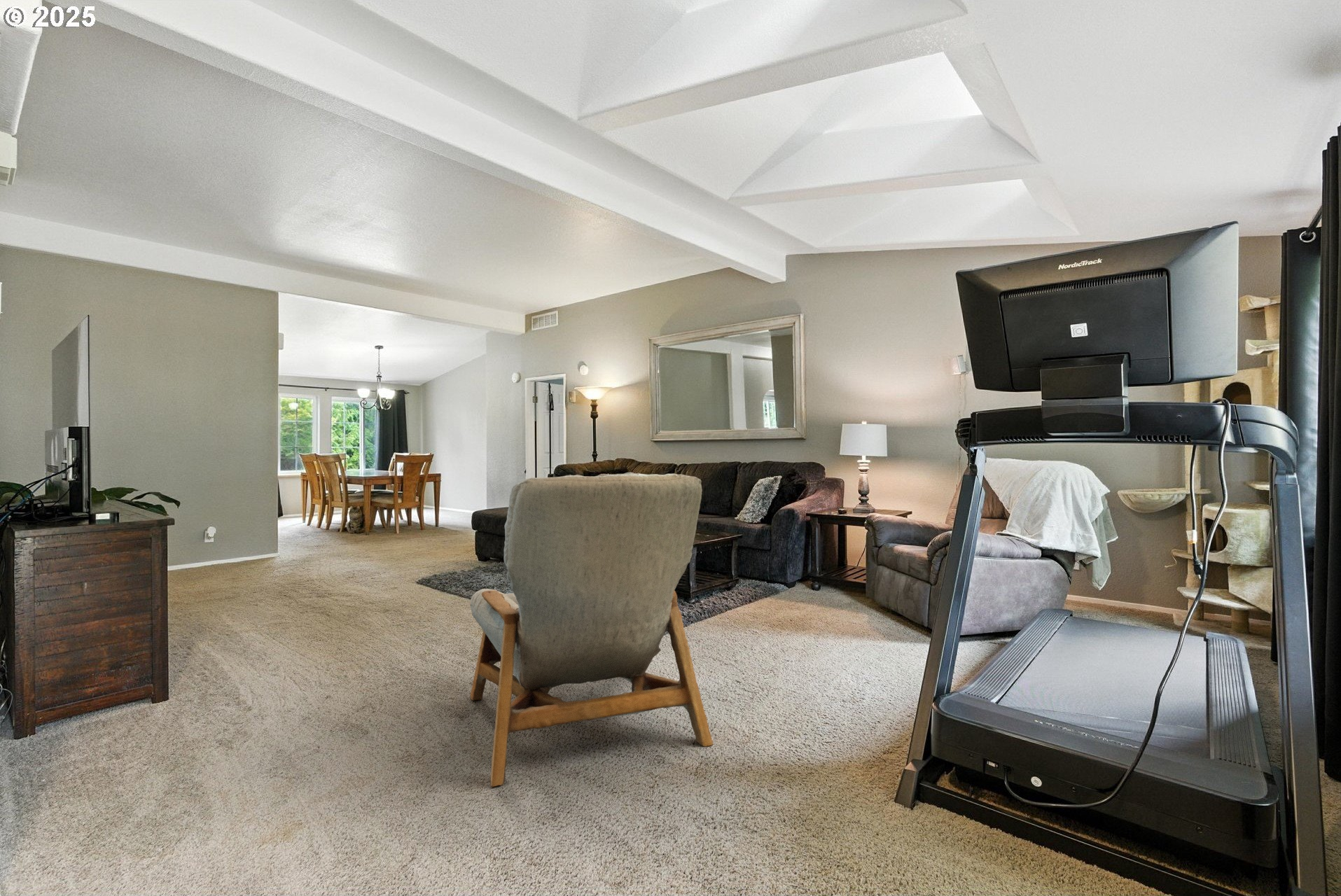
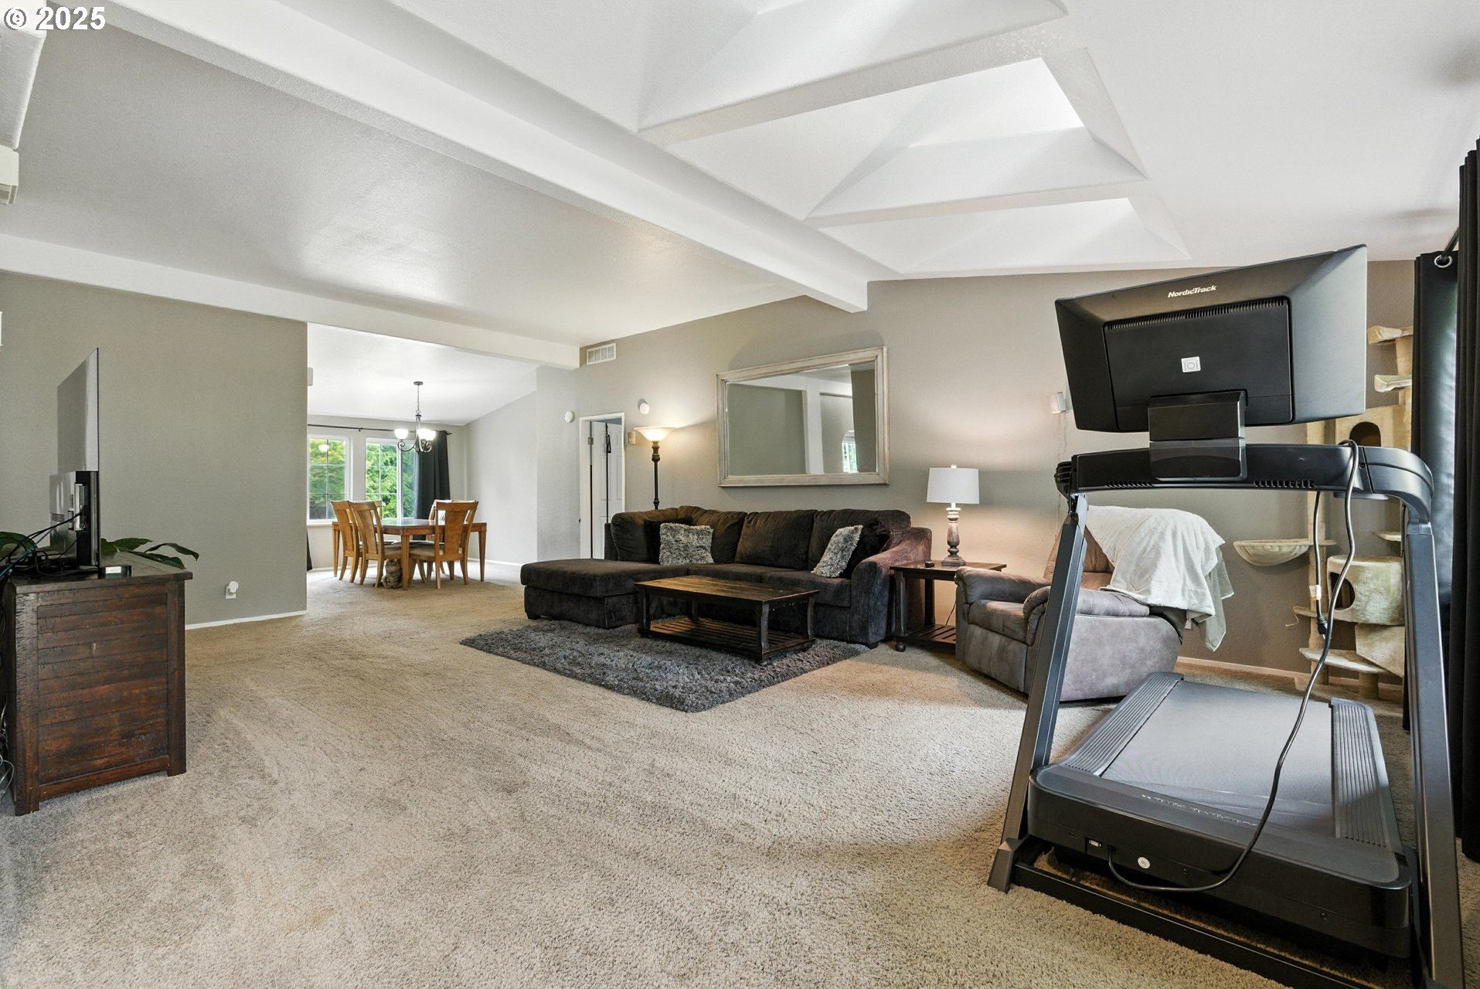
- armchair [469,472,714,787]
